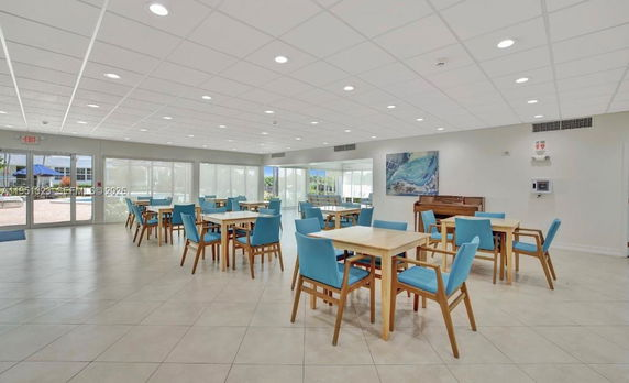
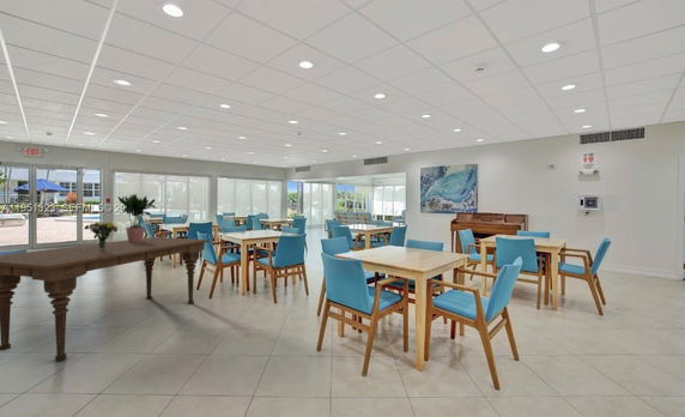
+ potted plant [116,193,157,242]
+ bouquet [83,220,119,250]
+ dining table [0,236,211,362]
